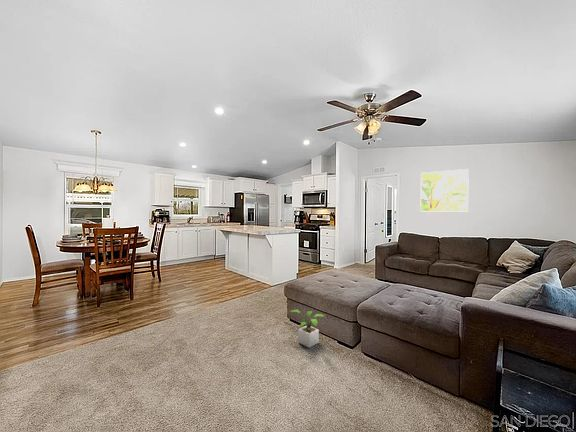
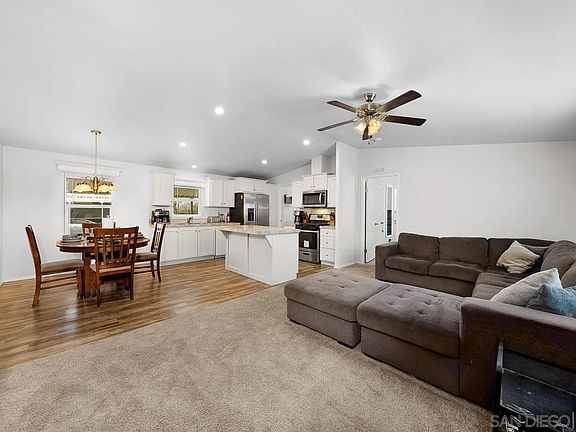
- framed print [419,168,470,212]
- potted plant [287,309,326,349]
